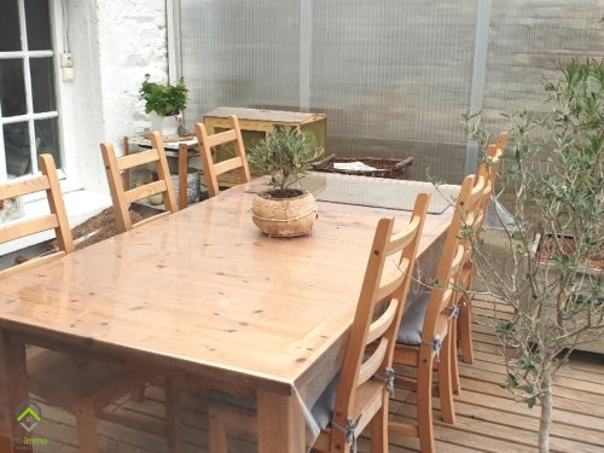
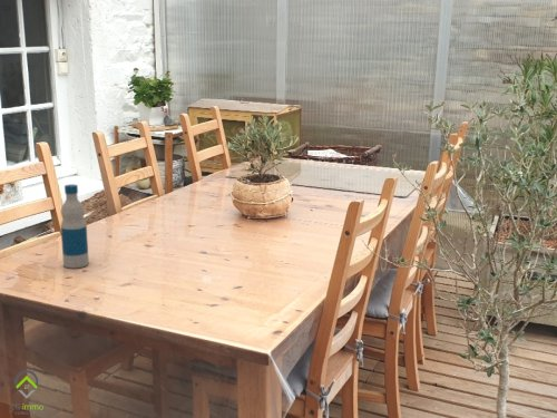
+ bottle [60,184,90,270]
